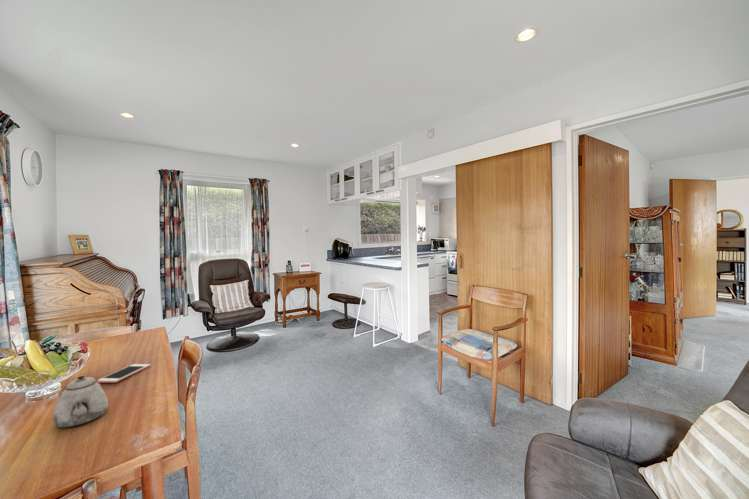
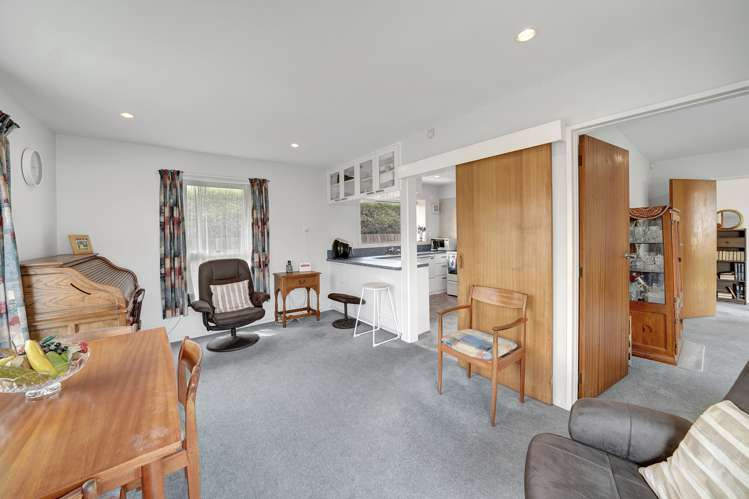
- teapot [52,375,109,429]
- cell phone [97,363,151,384]
